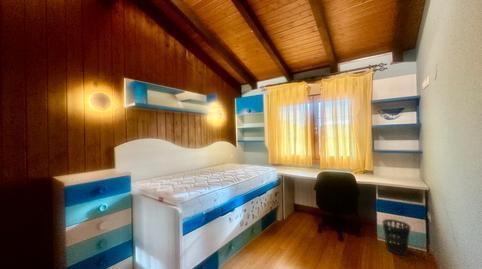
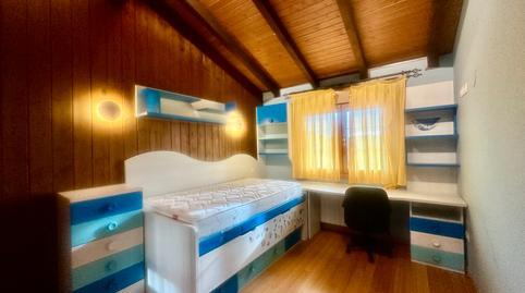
- wastebasket [381,218,411,256]
